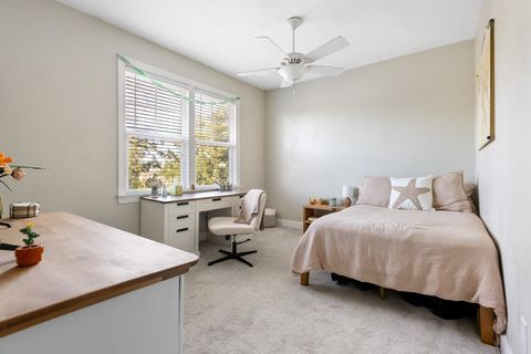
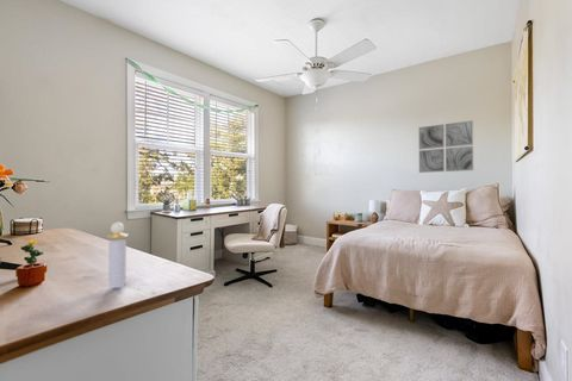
+ wall art [418,119,474,174]
+ perfume bottle [105,221,130,288]
